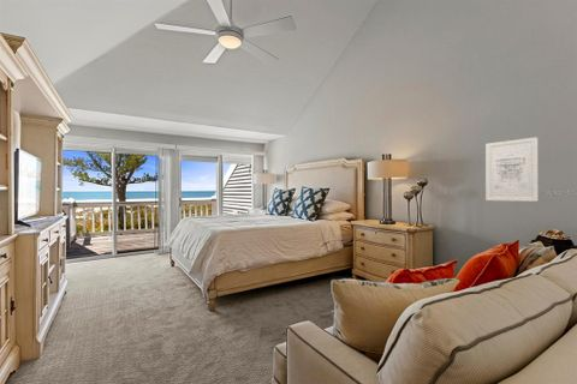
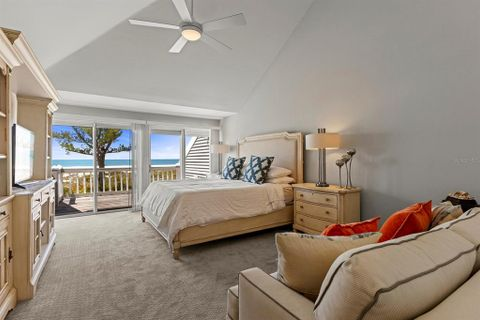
- wall art [484,137,539,203]
